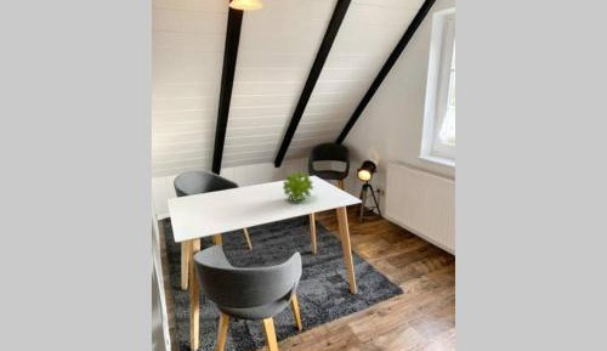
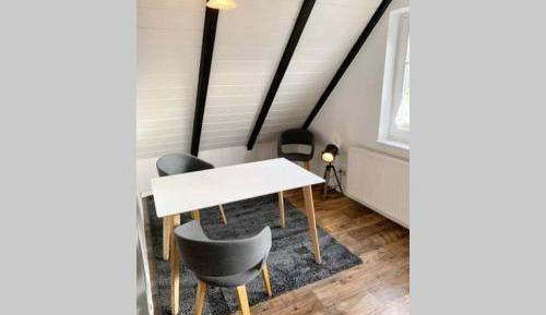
- plant [282,170,314,203]
